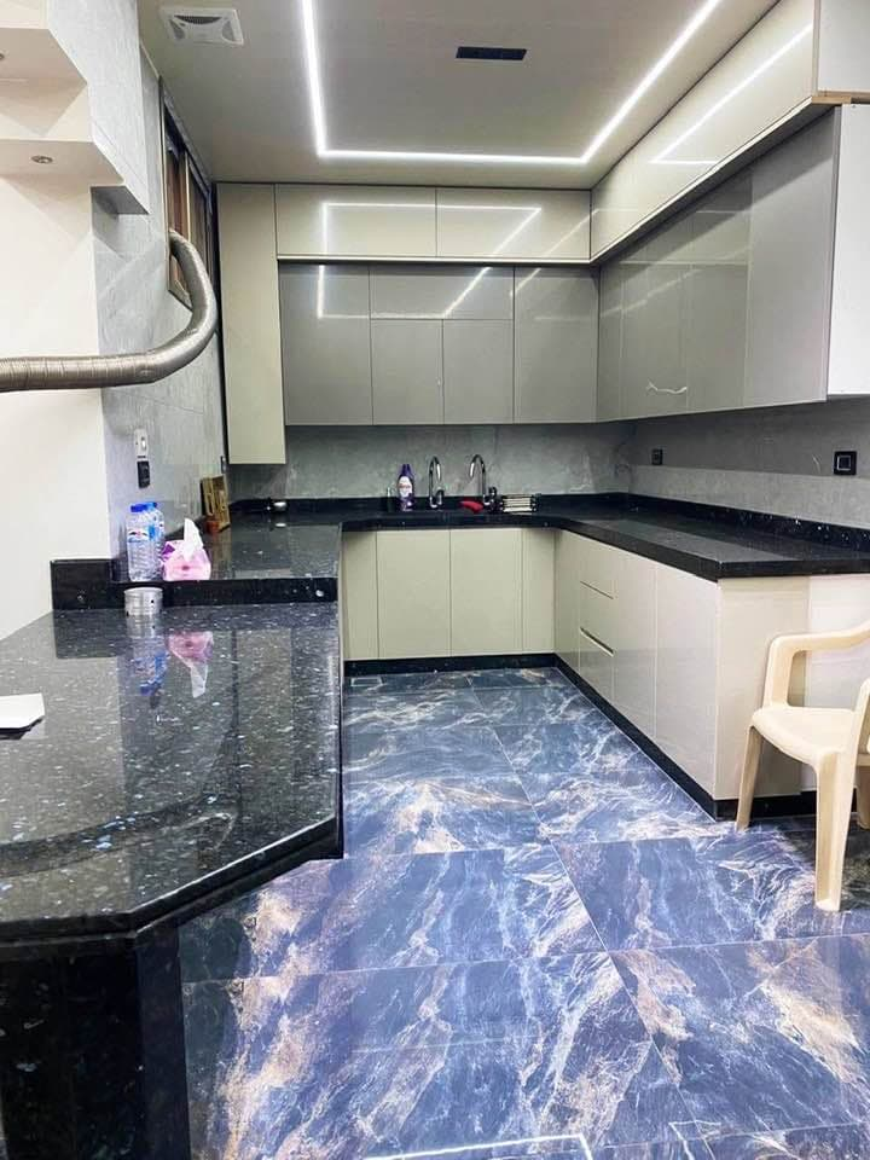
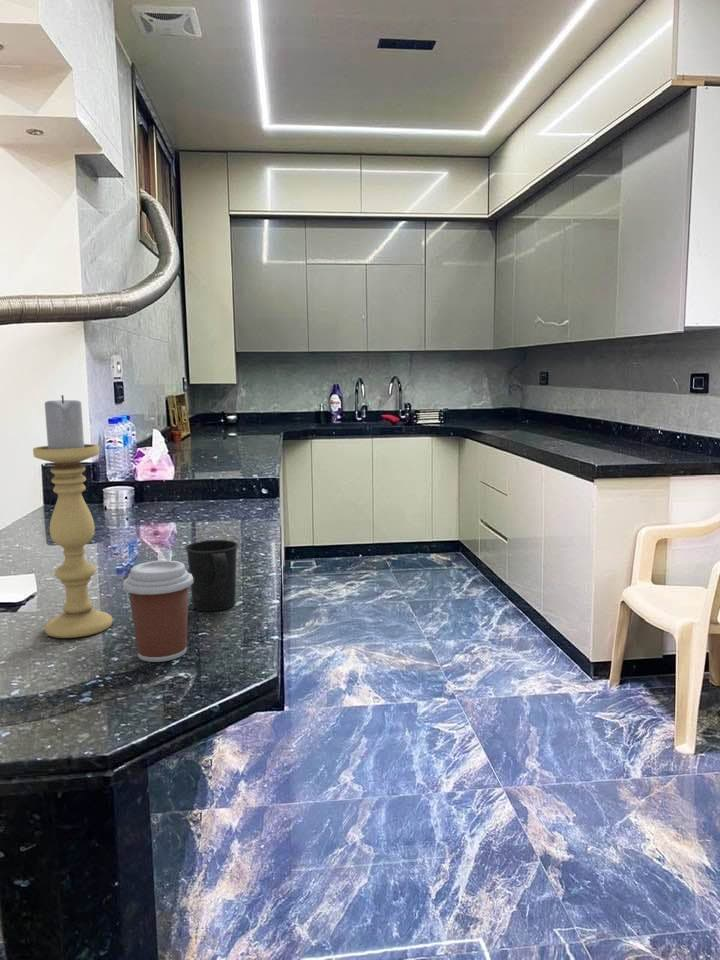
+ mug [184,539,239,612]
+ coffee cup [122,560,194,663]
+ candle holder [32,394,113,639]
